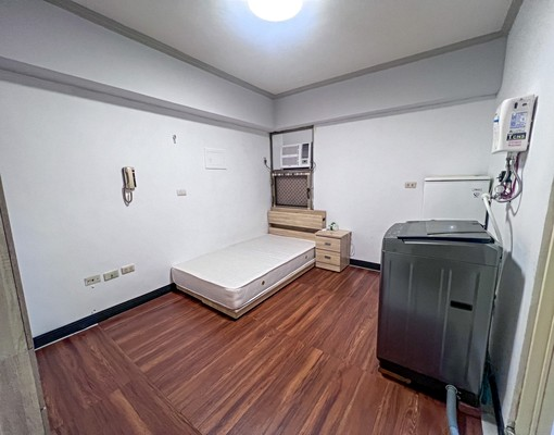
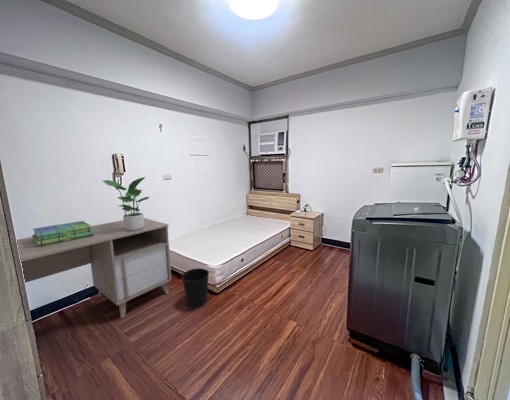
+ desk [16,217,172,319]
+ potted plant [102,176,150,231]
+ stack of books [31,220,94,247]
+ wastebasket [181,267,210,310]
